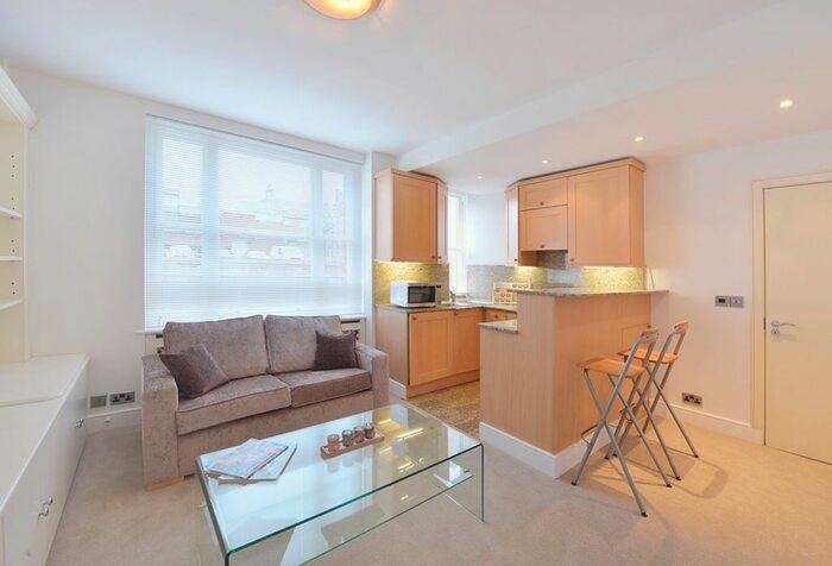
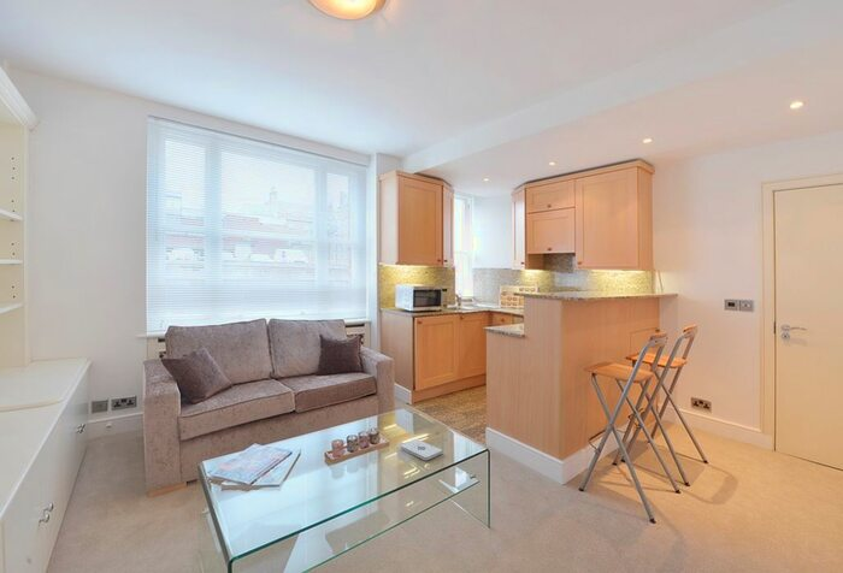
+ notepad [400,438,444,461]
